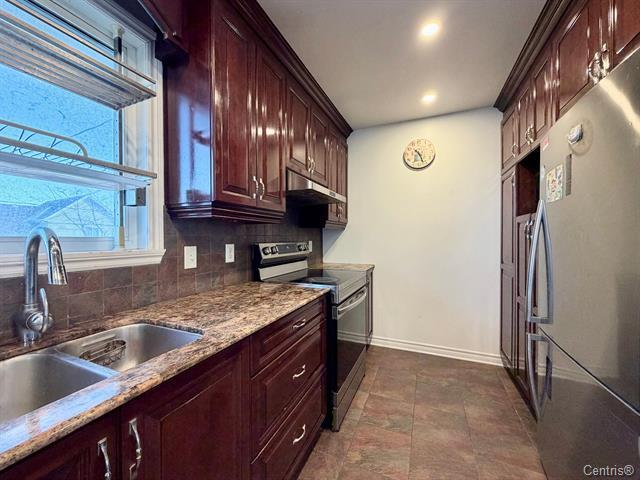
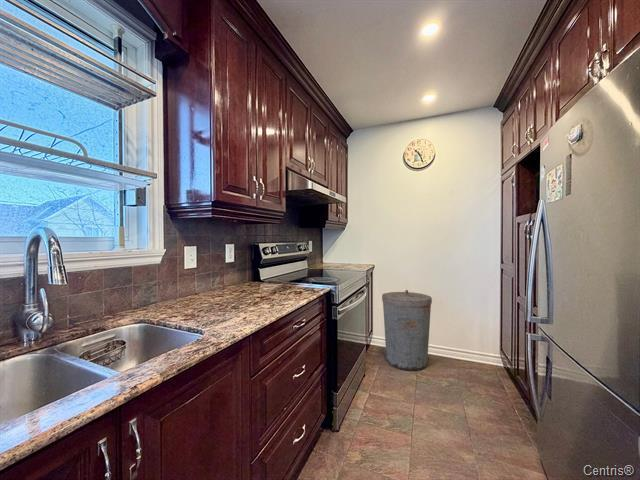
+ trash can [381,289,433,372]
